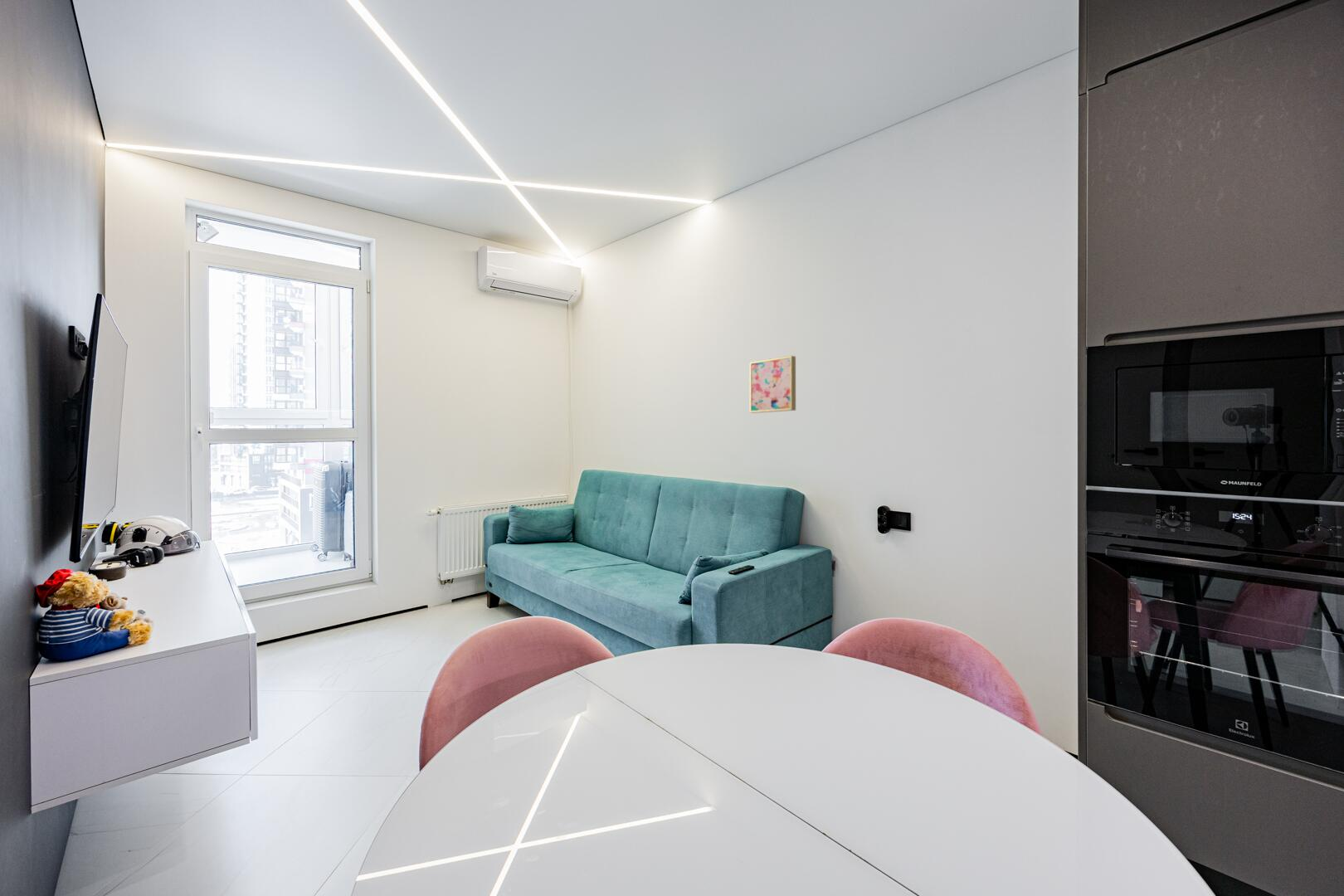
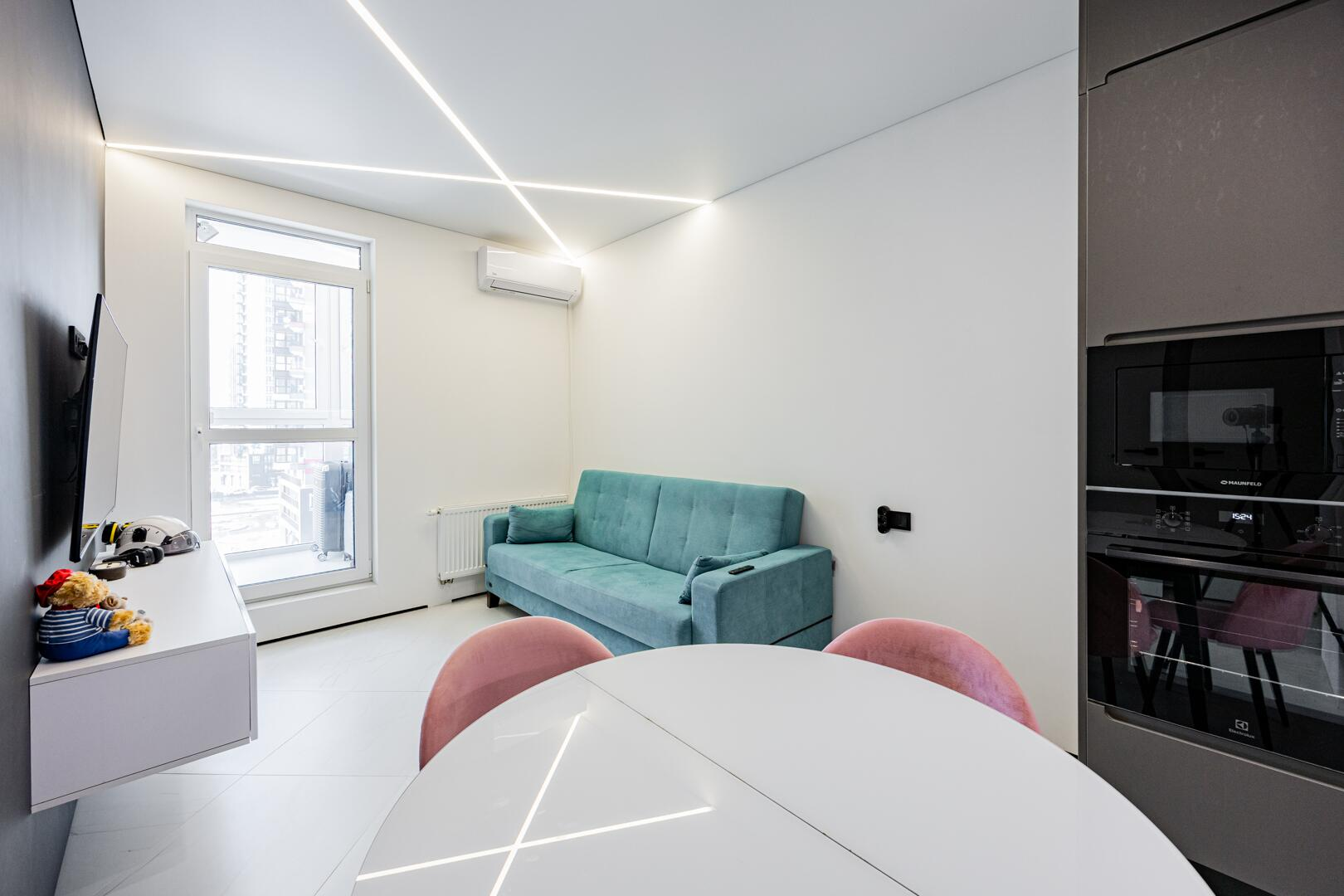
- wall art [748,355,796,414]
